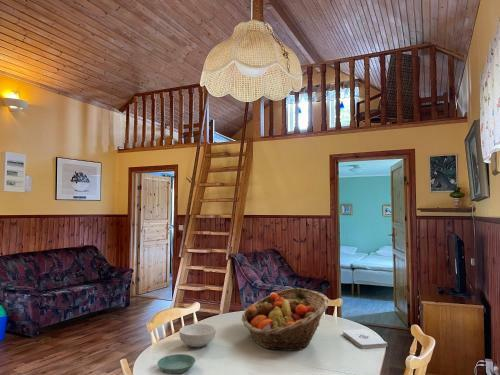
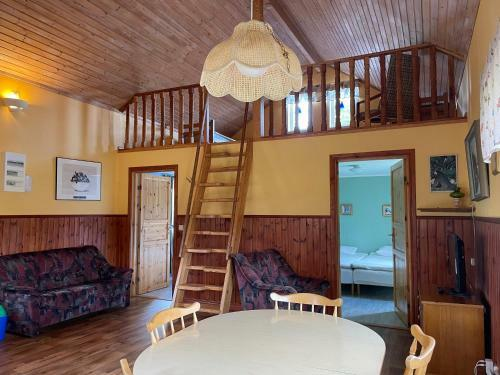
- fruit basket [241,287,330,352]
- notepad [342,328,388,350]
- cereal bowl [178,323,217,348]
- saucer [156,353,196,375]
